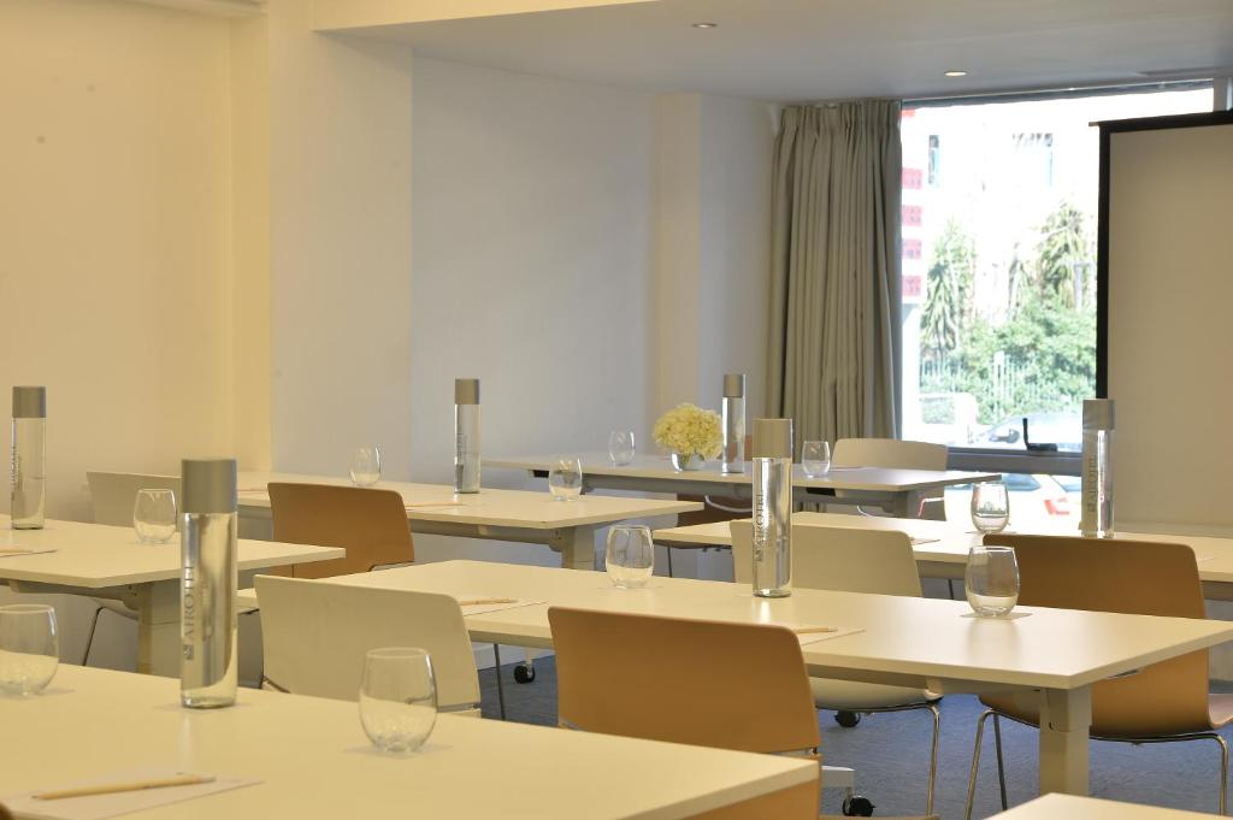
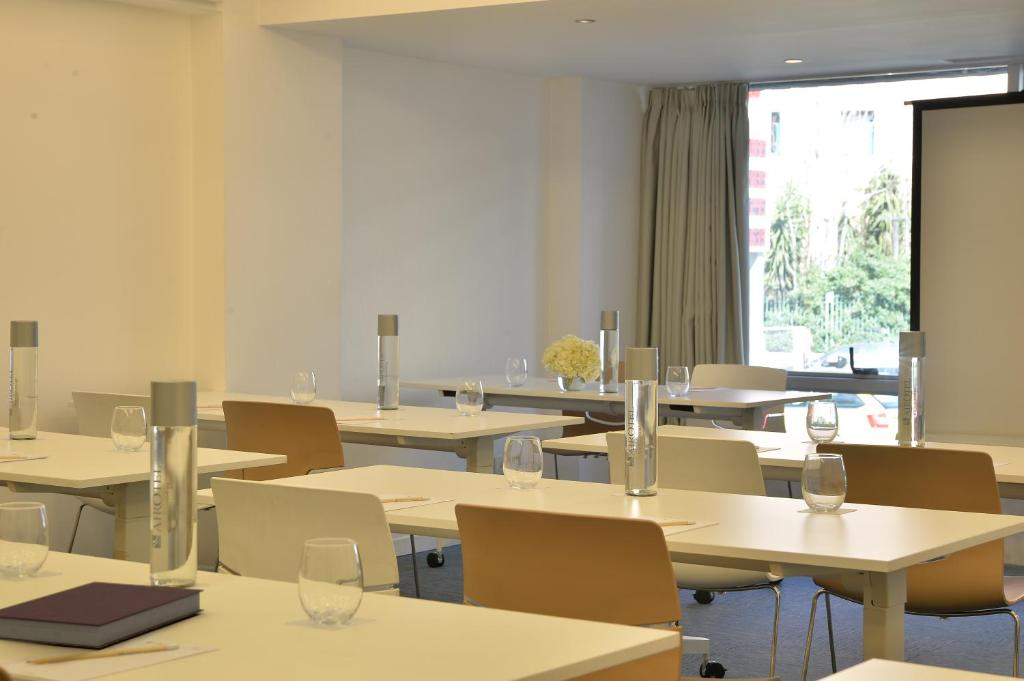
+ notebook [0,581,205,650]
